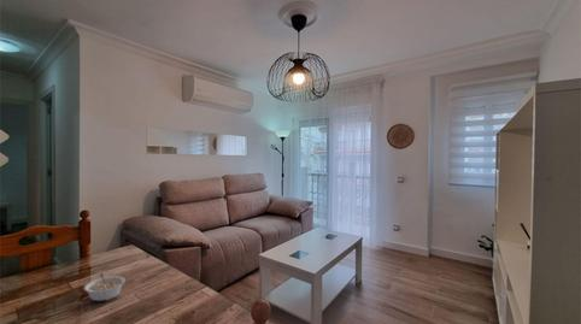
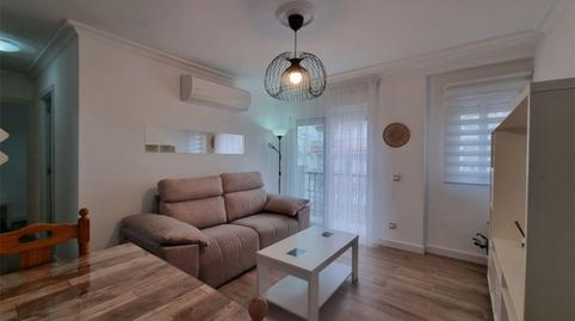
- legume [83,271,127,302]
